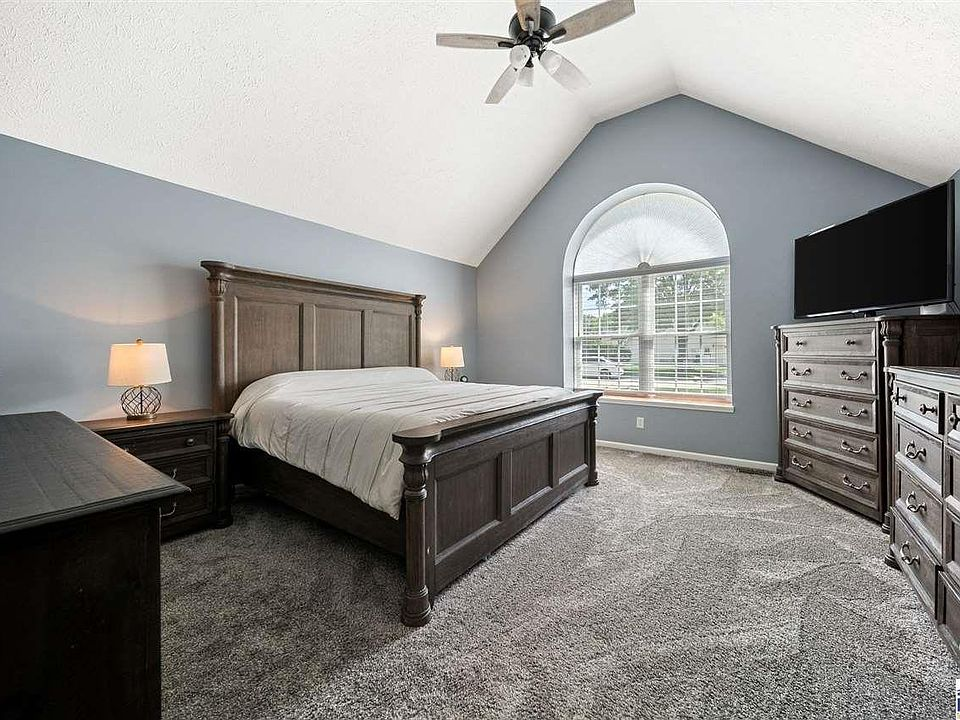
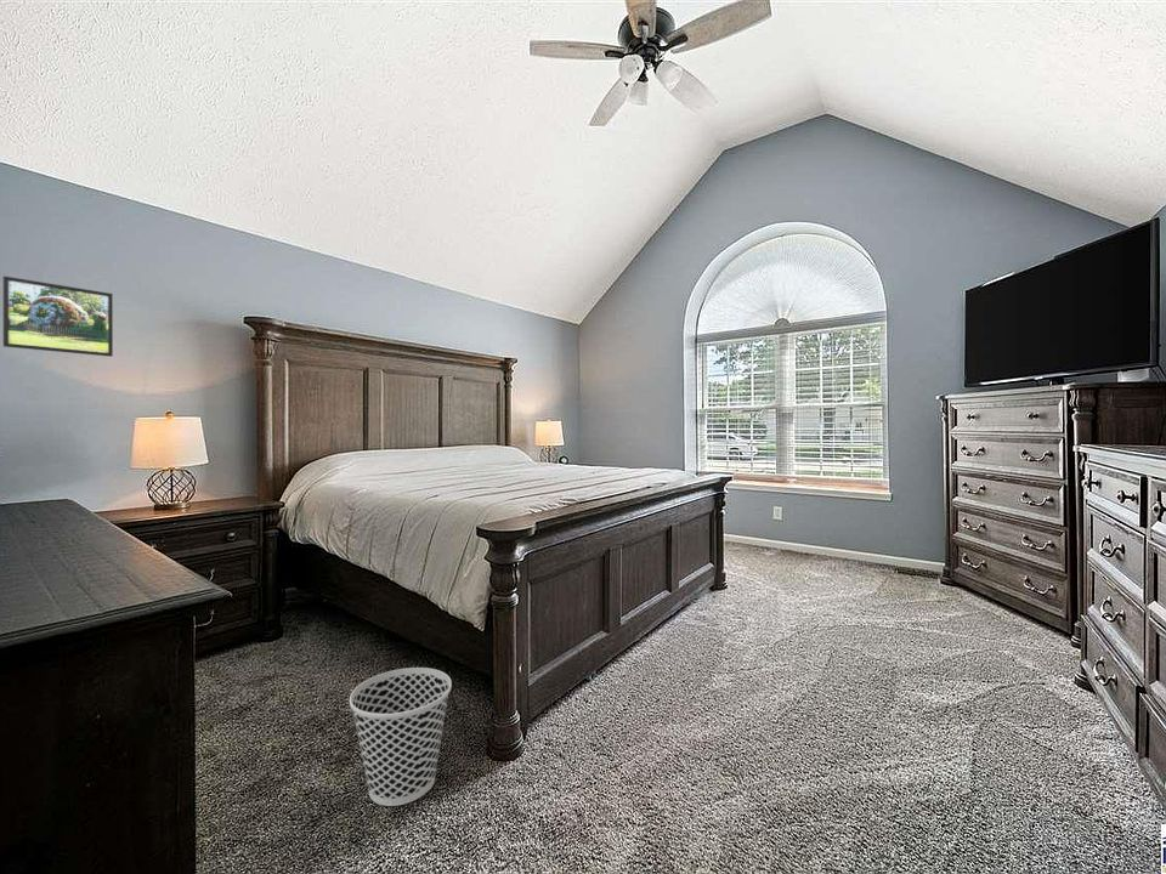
+ wastebasket [349,666,453,807]
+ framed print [2,276,114,358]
